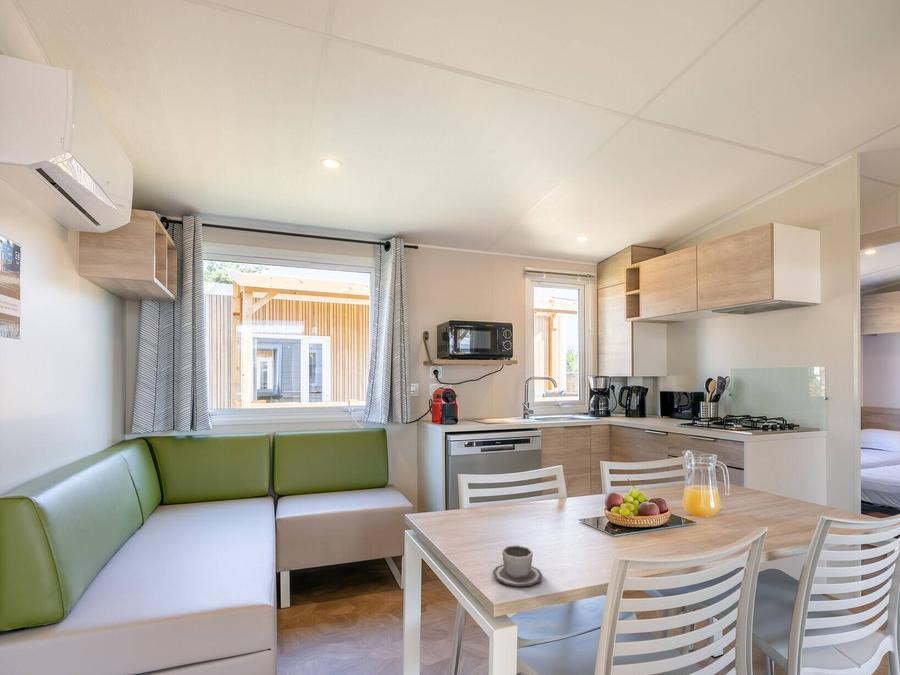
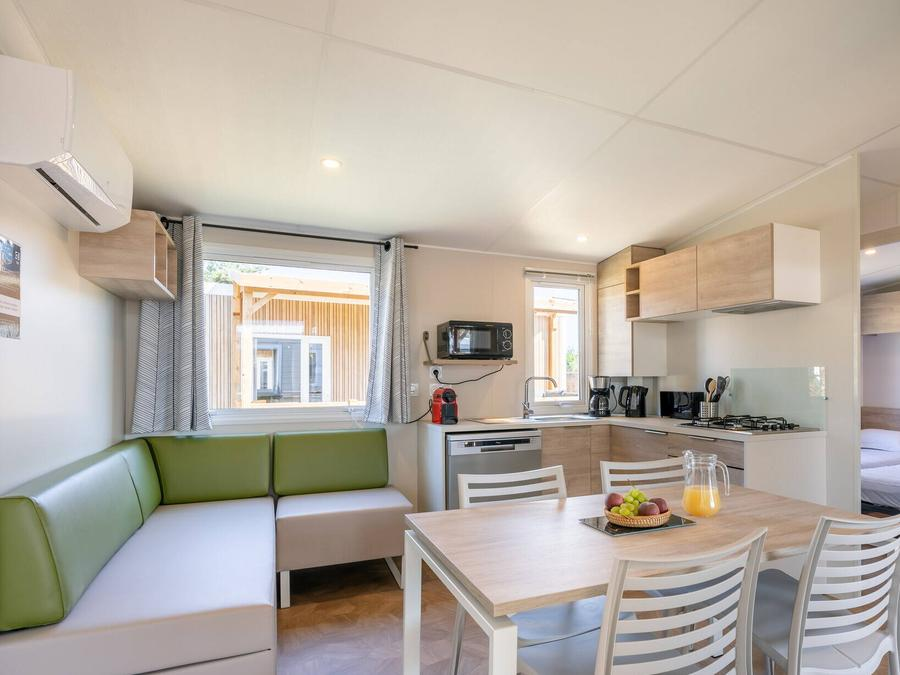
- cup [492,544,544,588]
